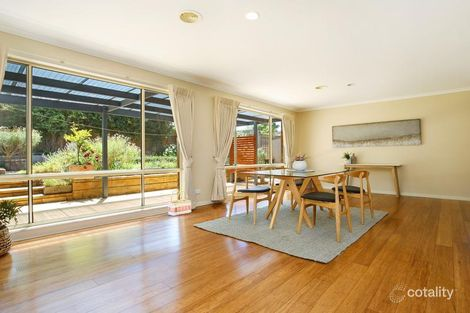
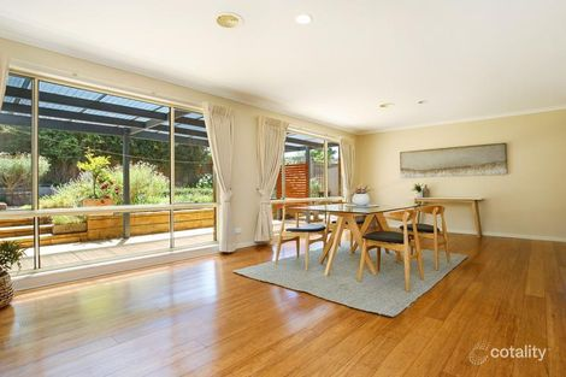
- basket [167,189,192,217]
